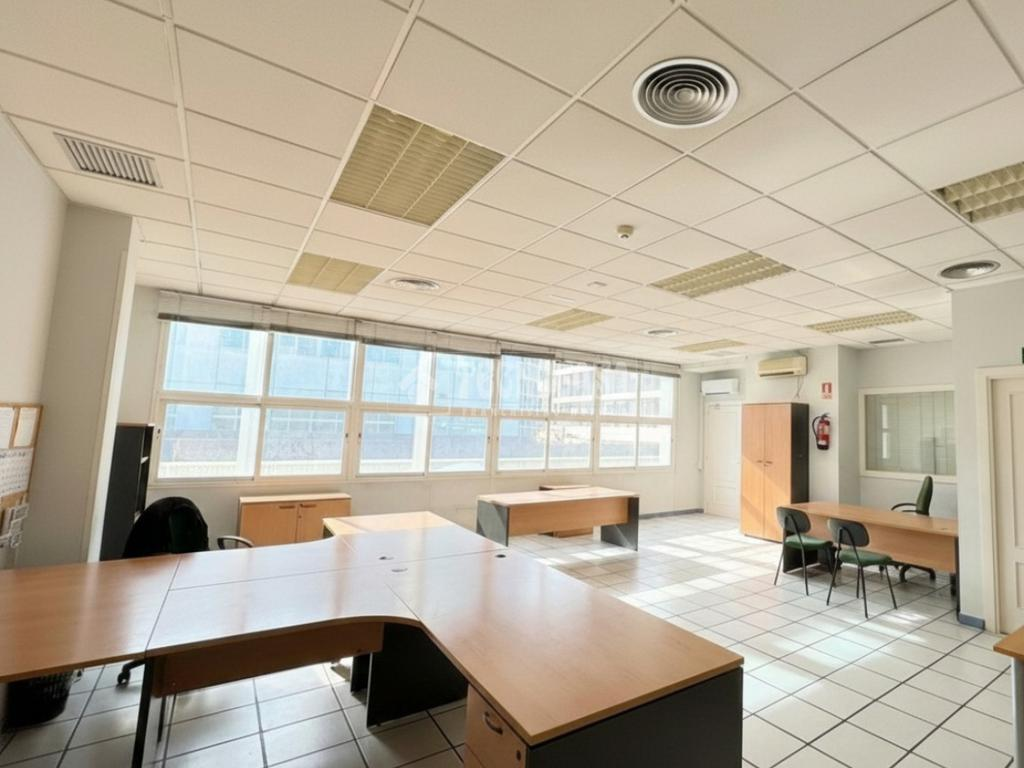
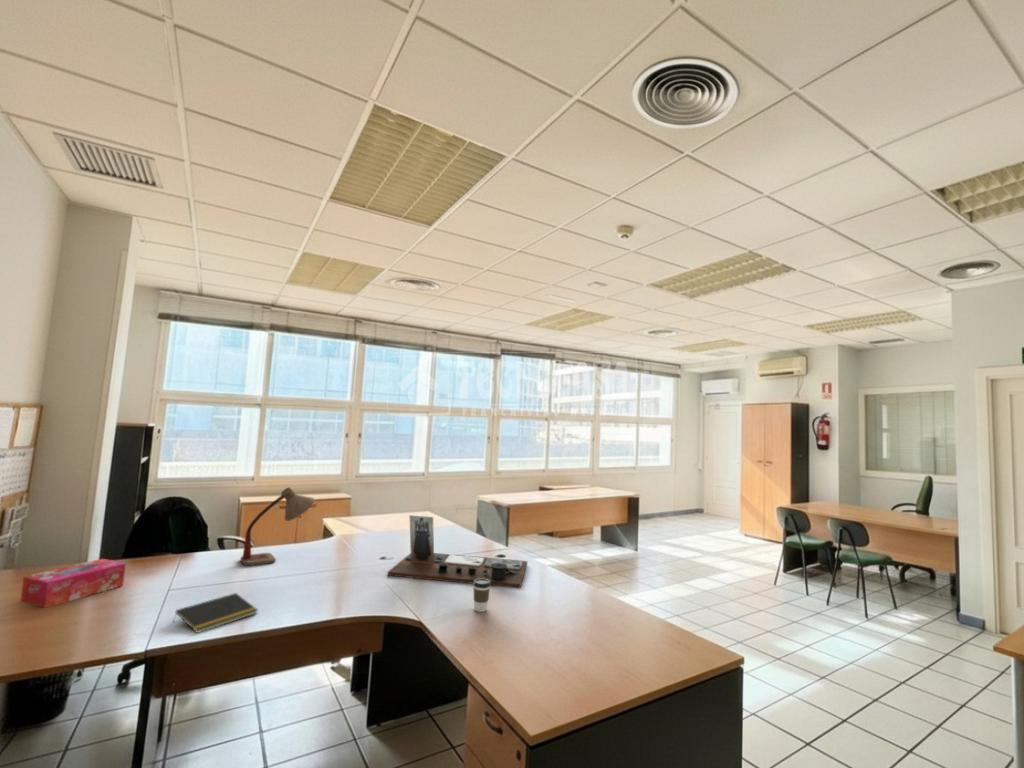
+ desk organizer [386,514,528,589]
+ coffee cup [472,579,491,613]
+ notepad [172,592,259,634]
+ tissue box [19,558,127,608]
+ desk lamp [239,486,316,567]
